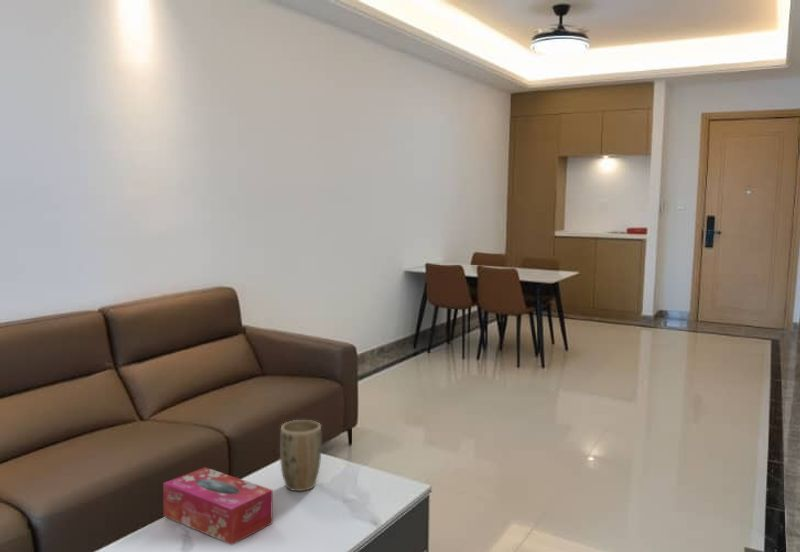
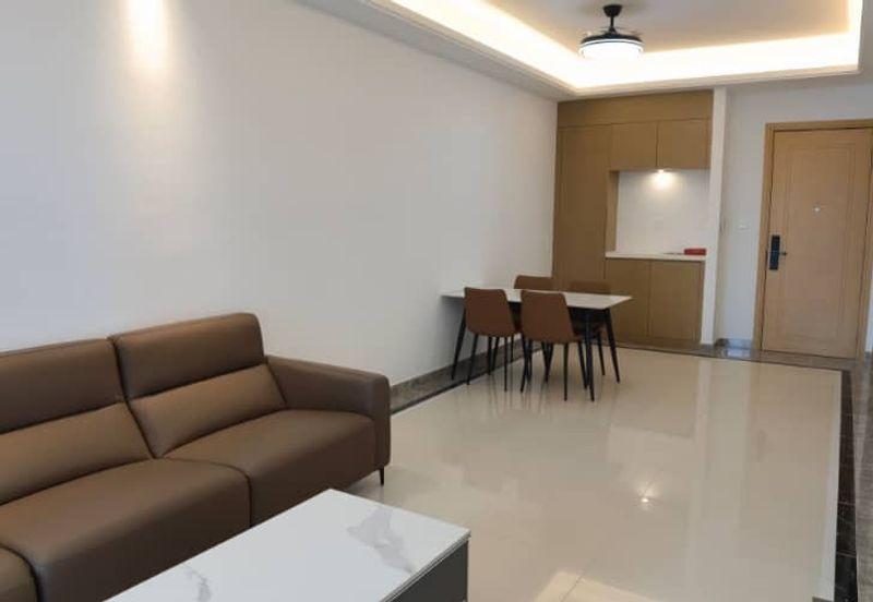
- plant pot [279,419,322,492]
- tissue box [162,466,274,546]
